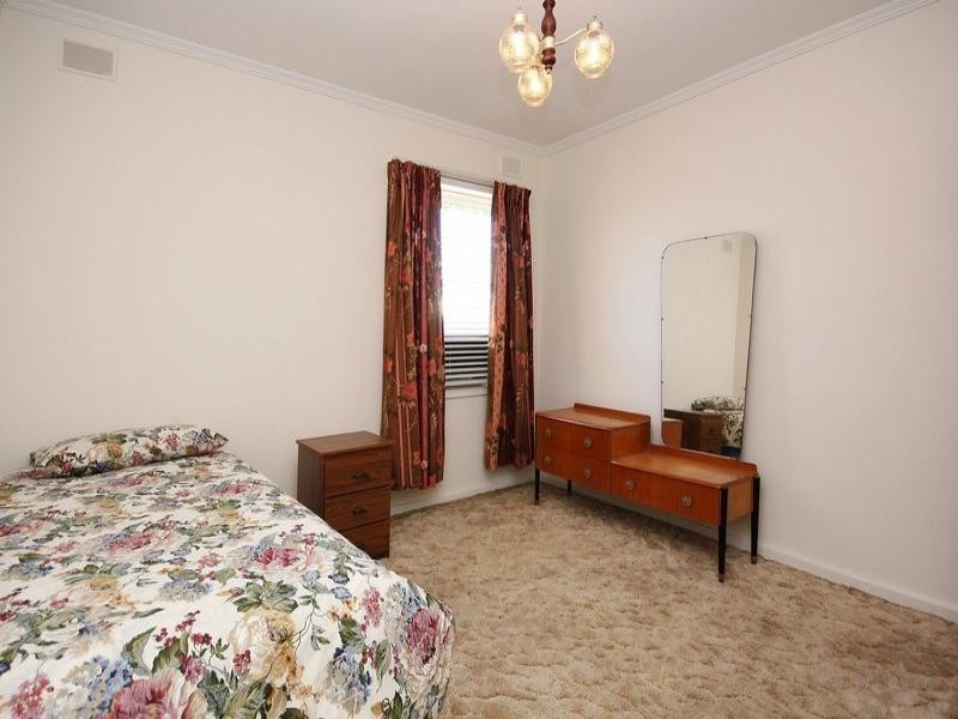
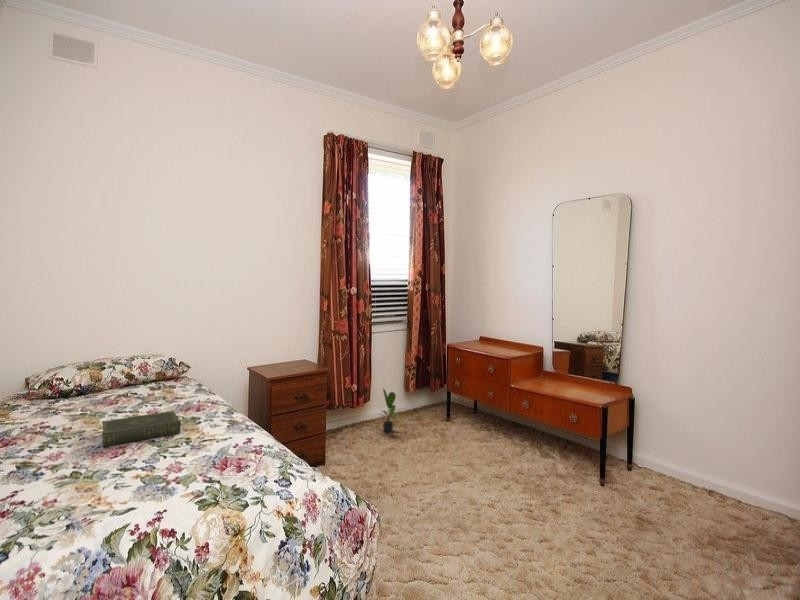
+ potted plant [379,388,403,433]
+ book [101,410,181,448]
